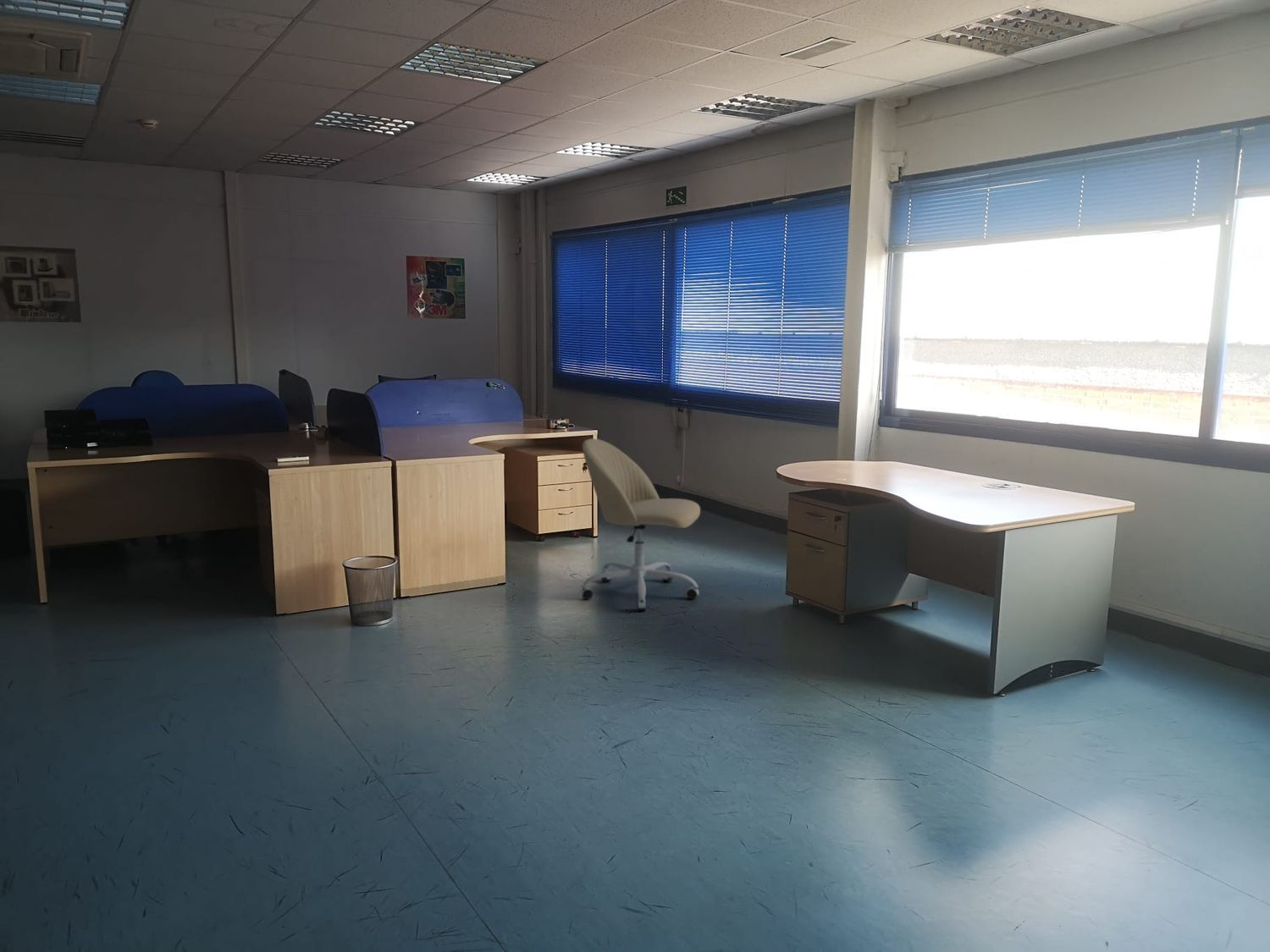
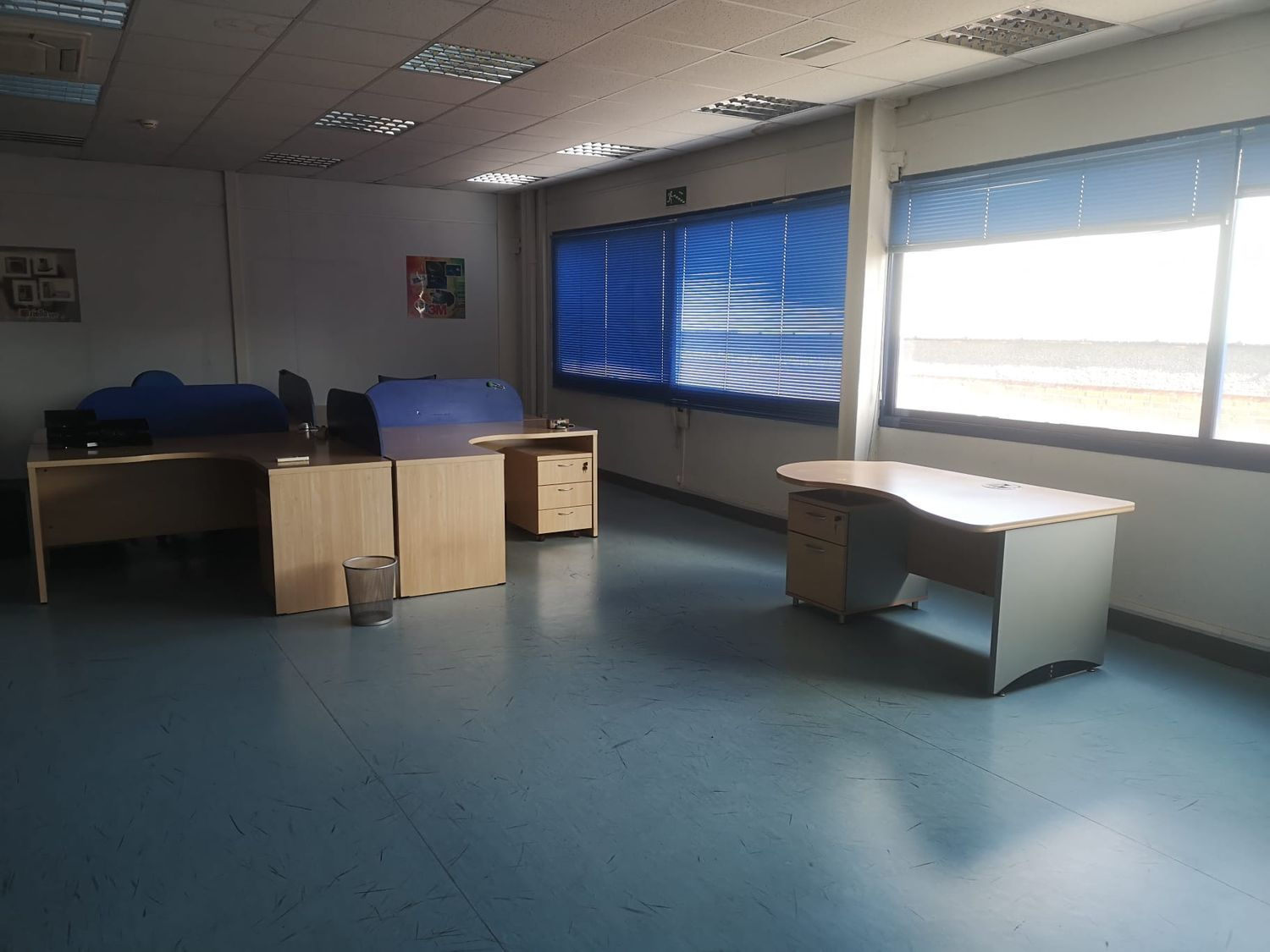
- office chair [579,437,701,612]
